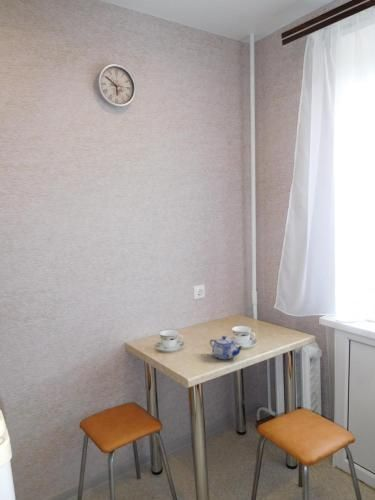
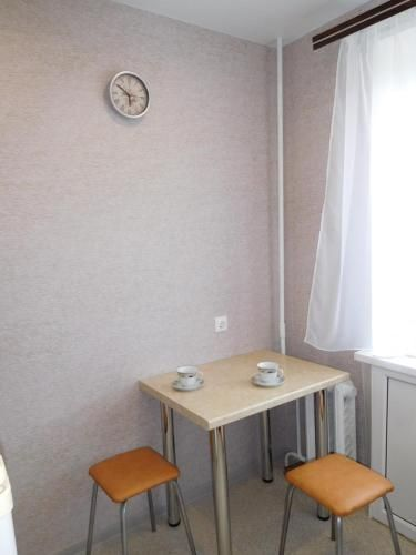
- teapot [209,335,244,360]
